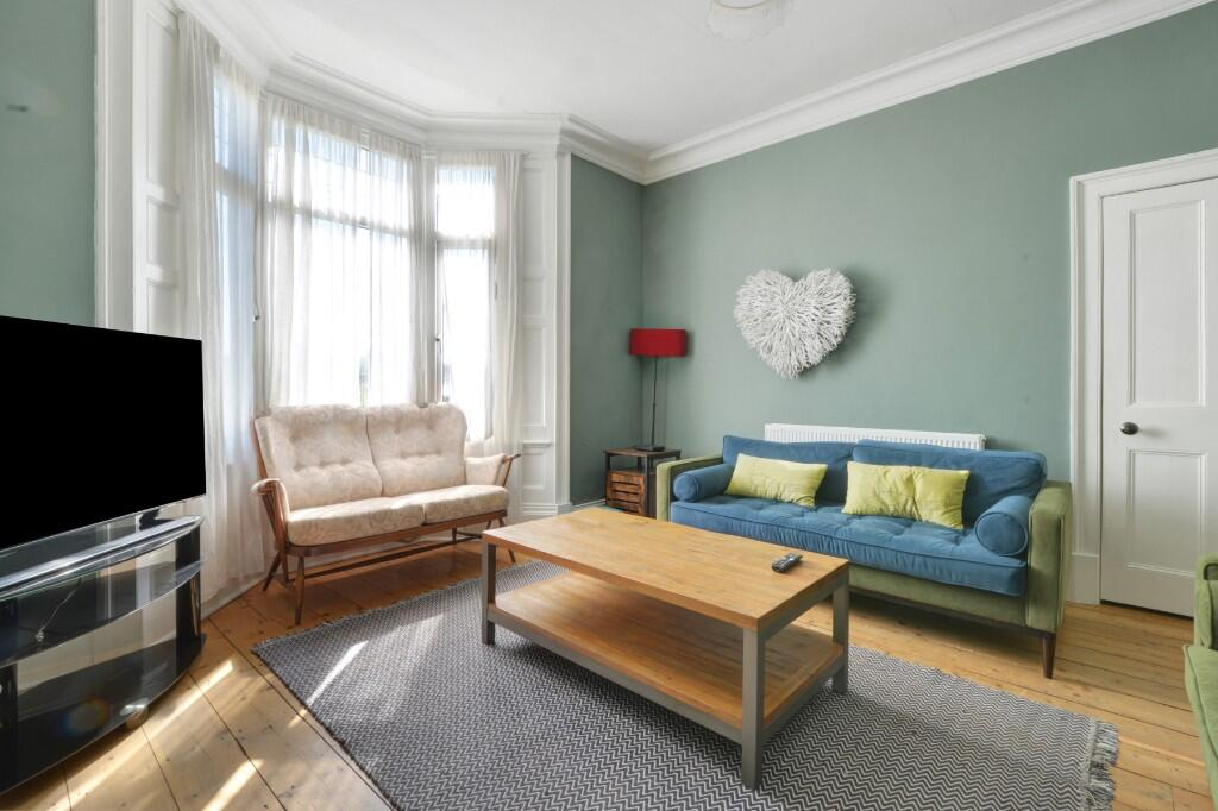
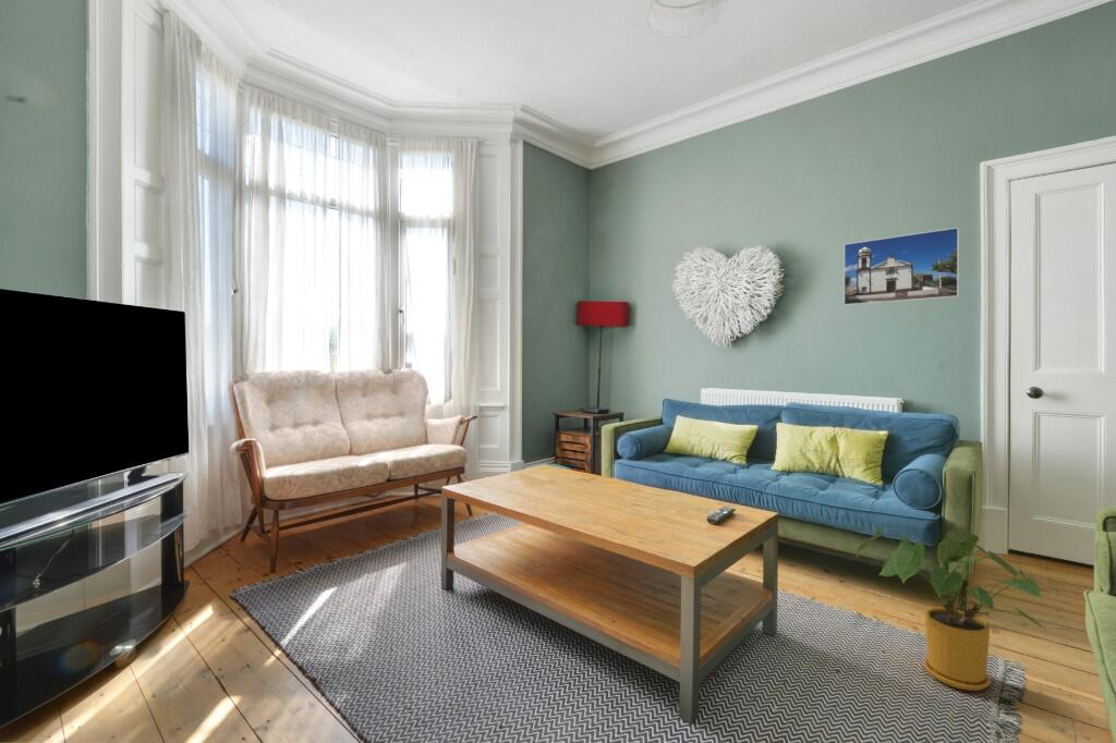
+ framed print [842,227,960,306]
+ house plant [856,524,1053,692]
